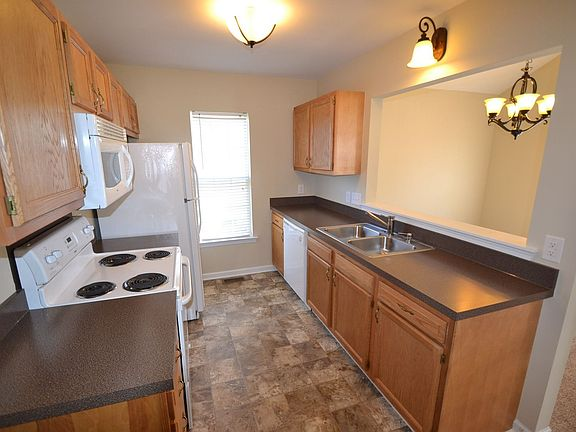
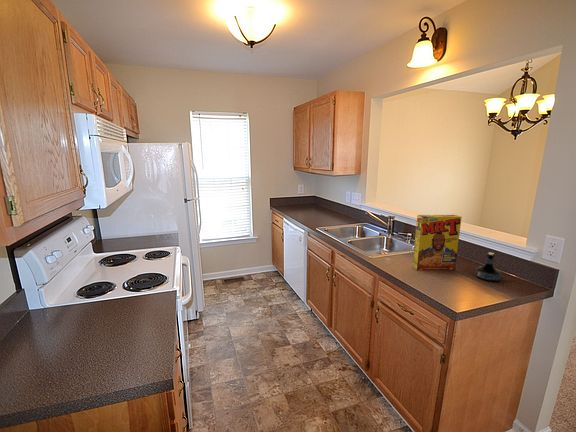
+ tequila bottle [475,252,502,282]
+ cereal box [412,214,462,271]
